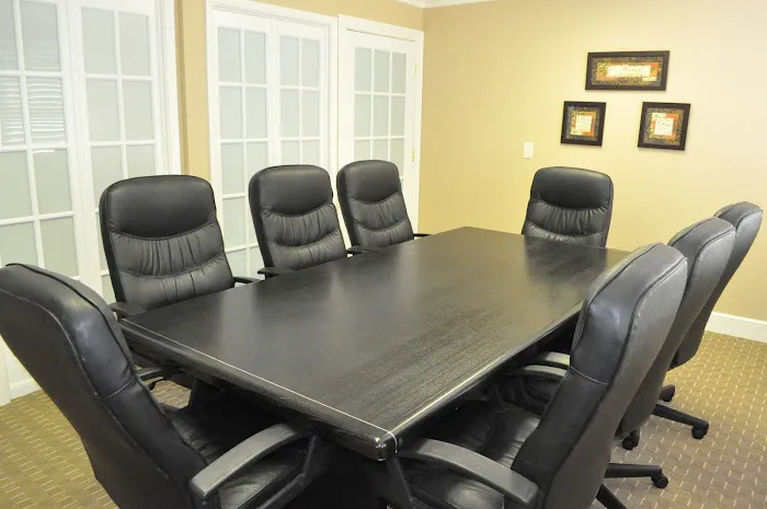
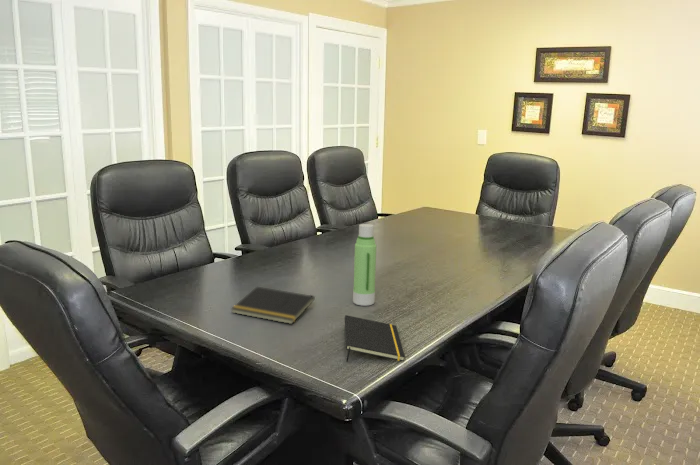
+ notepad [230,286,316,325]
+ water bottle [352,223,377,307]
+ notepad [344,314,406,363]
